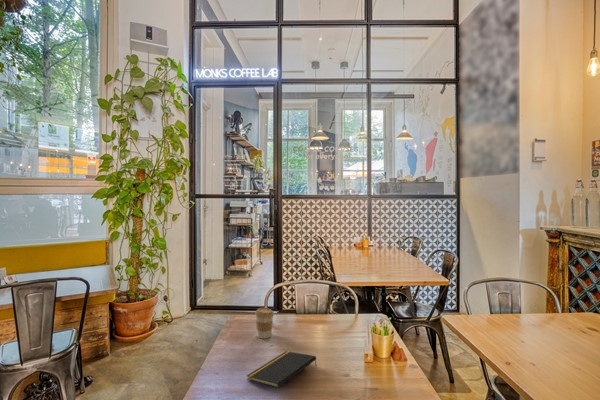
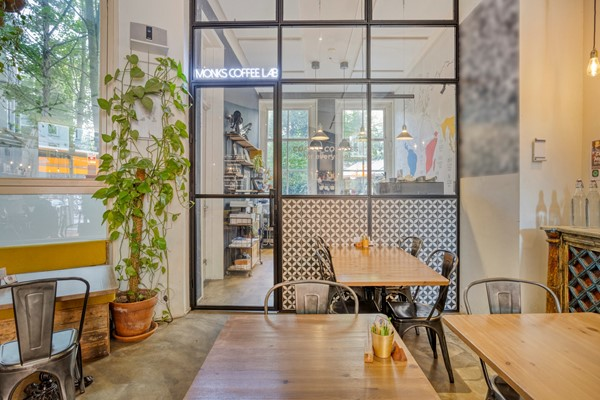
- notepad [246,350,317,389]
- coffee cup [254,307,275,339]
